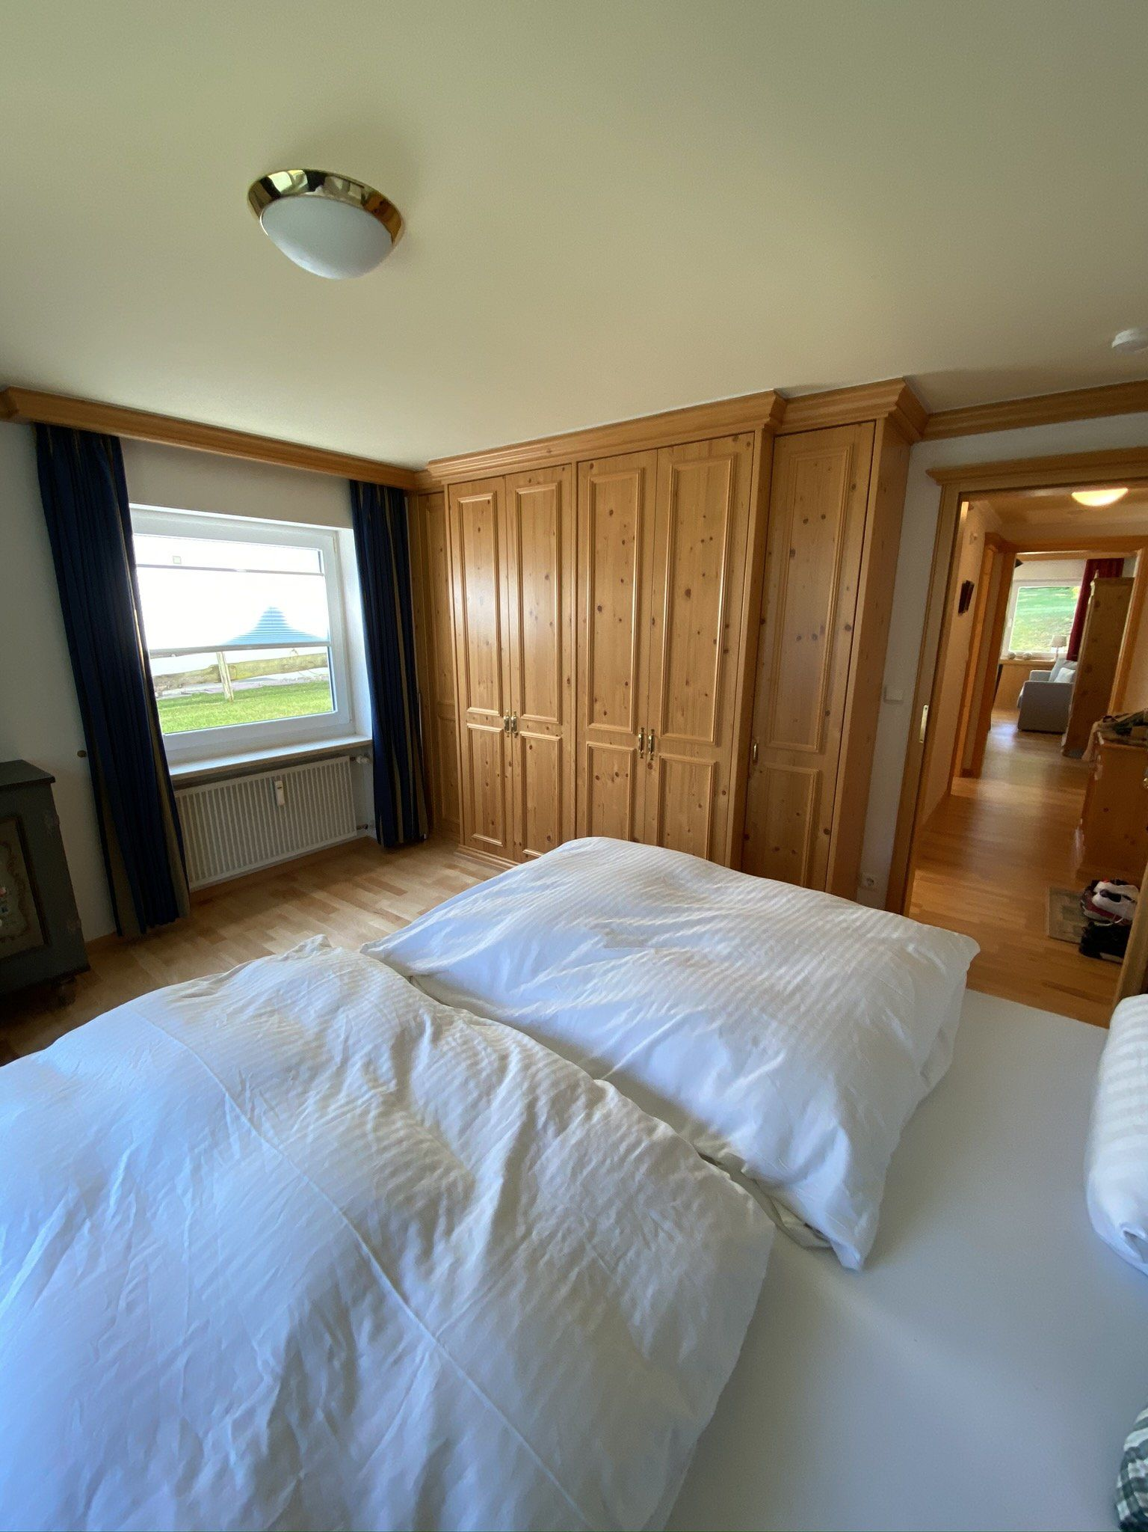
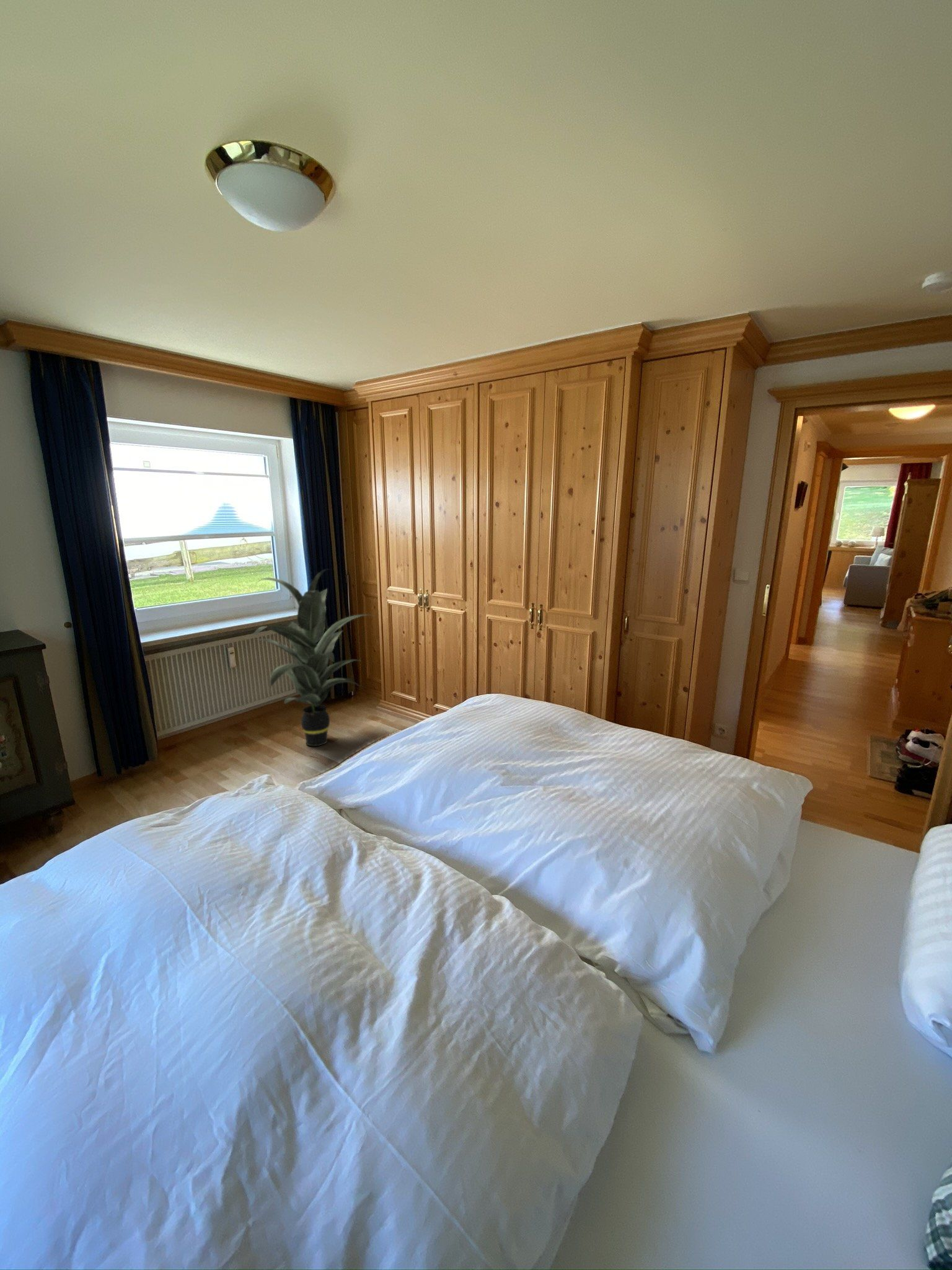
+ indoor plant [250,568,377,747]
